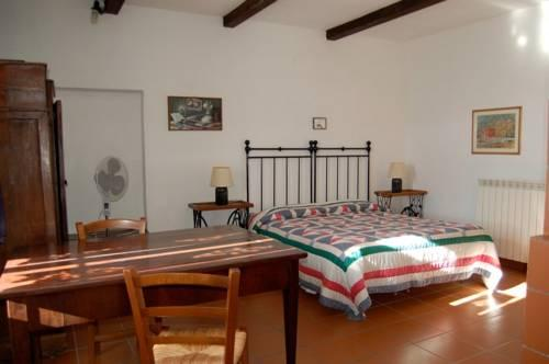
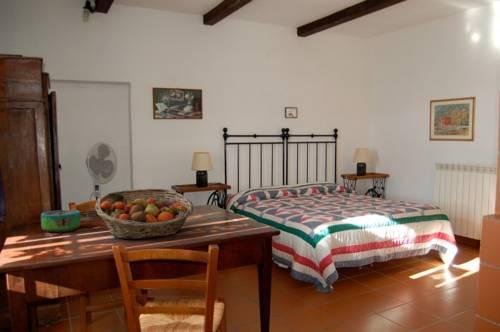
+ decorative bowl [40,209,81,234]
+ fruit basket [95,188,195,240]
